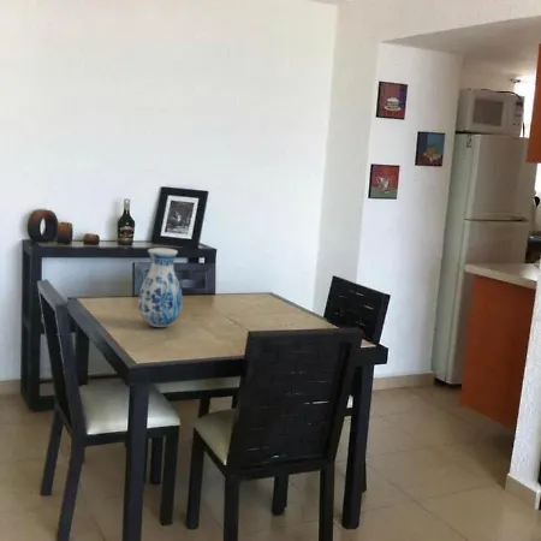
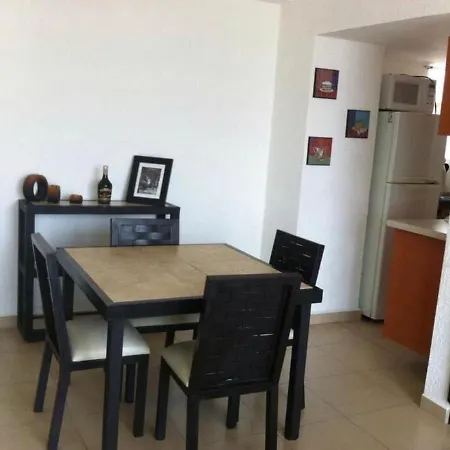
- vase [137,246,184,328]
